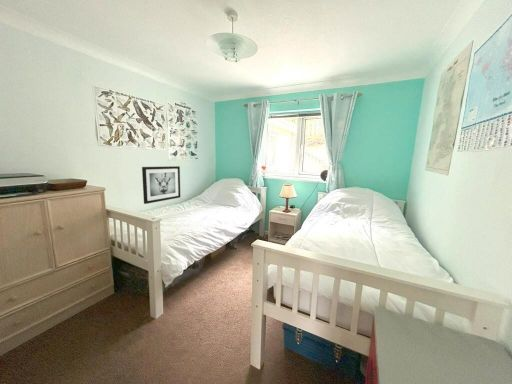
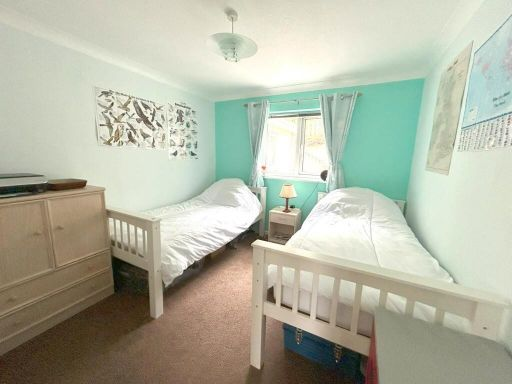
- wall art [141,165,181,205]
